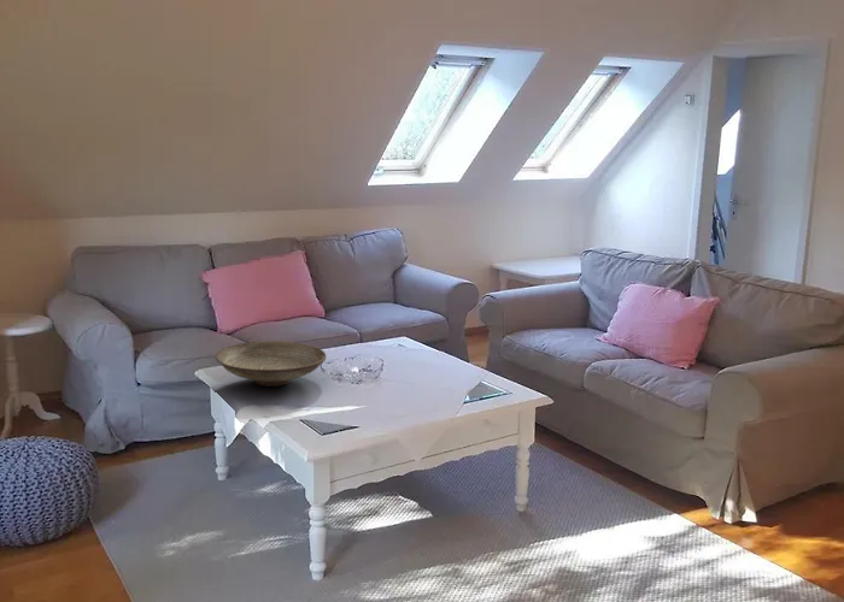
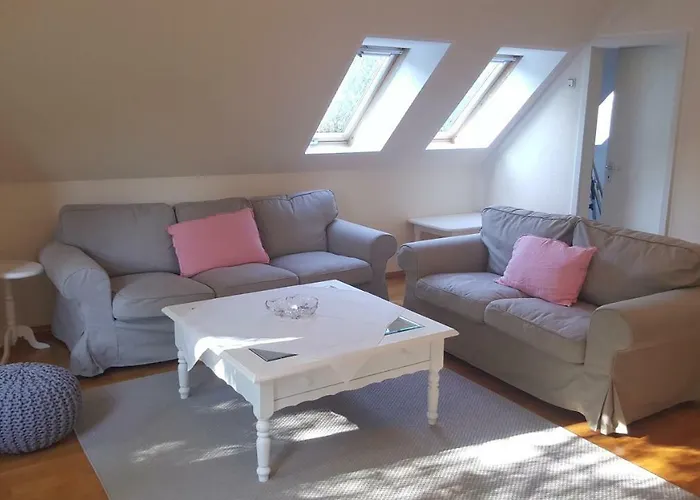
- decorative bowl [213,340,328,388]
